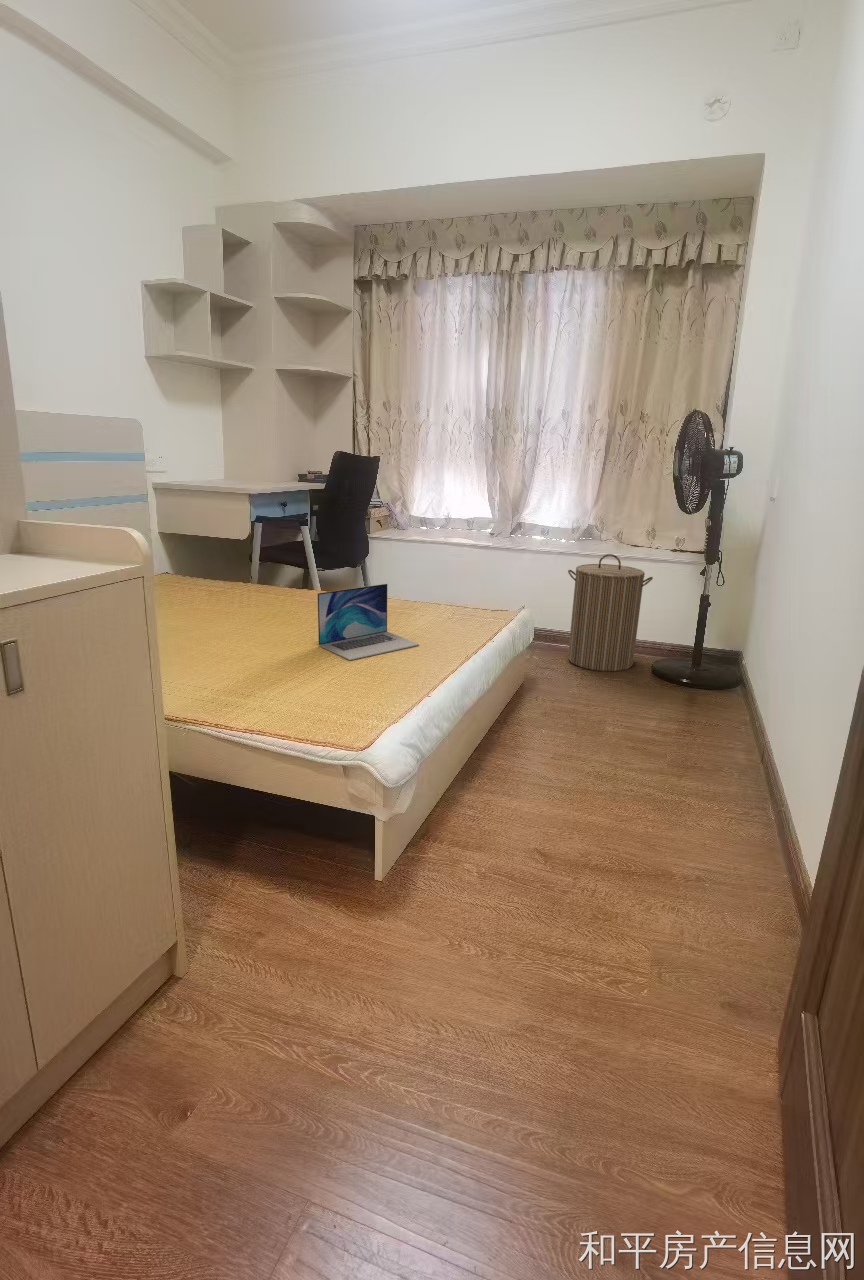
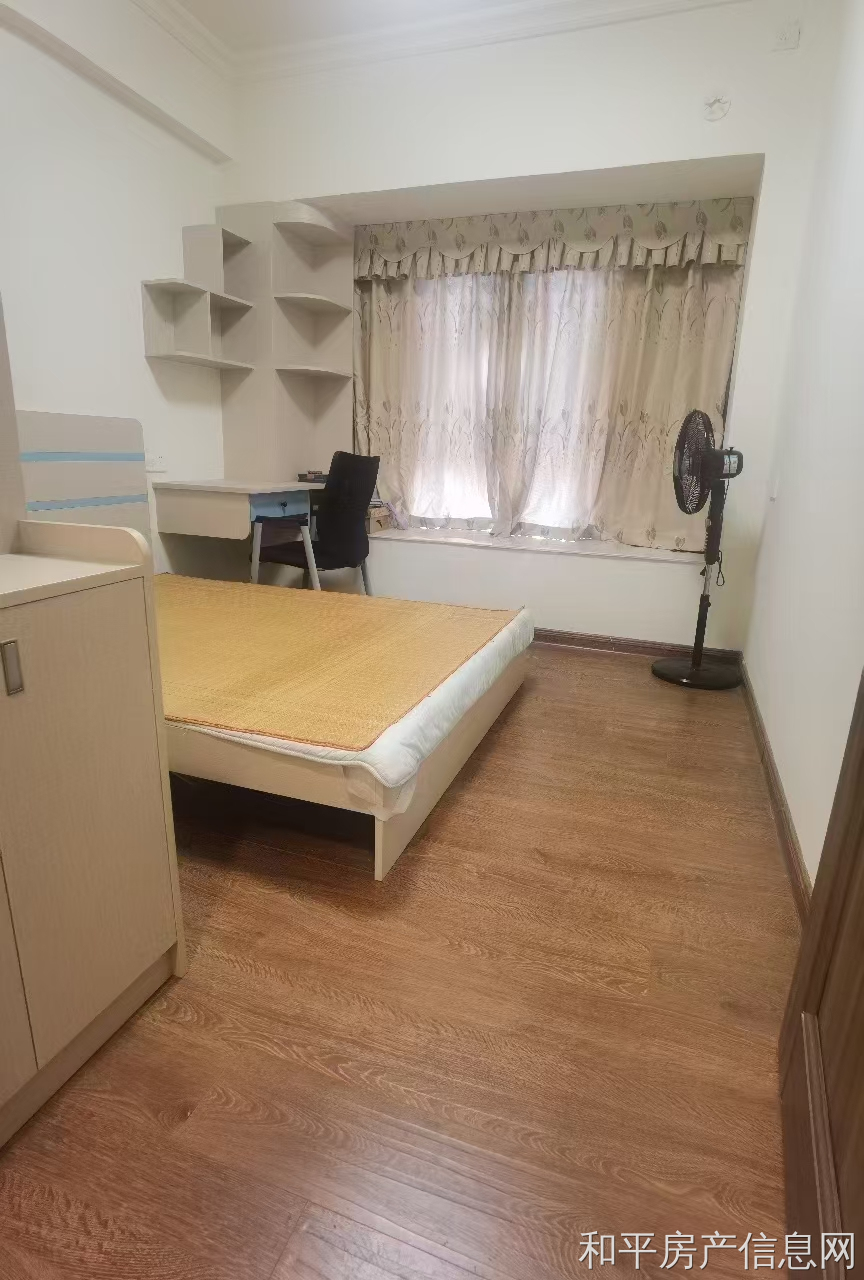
- laptop [316,583,420,661]
- laundry hamper [567,553,654,673]
